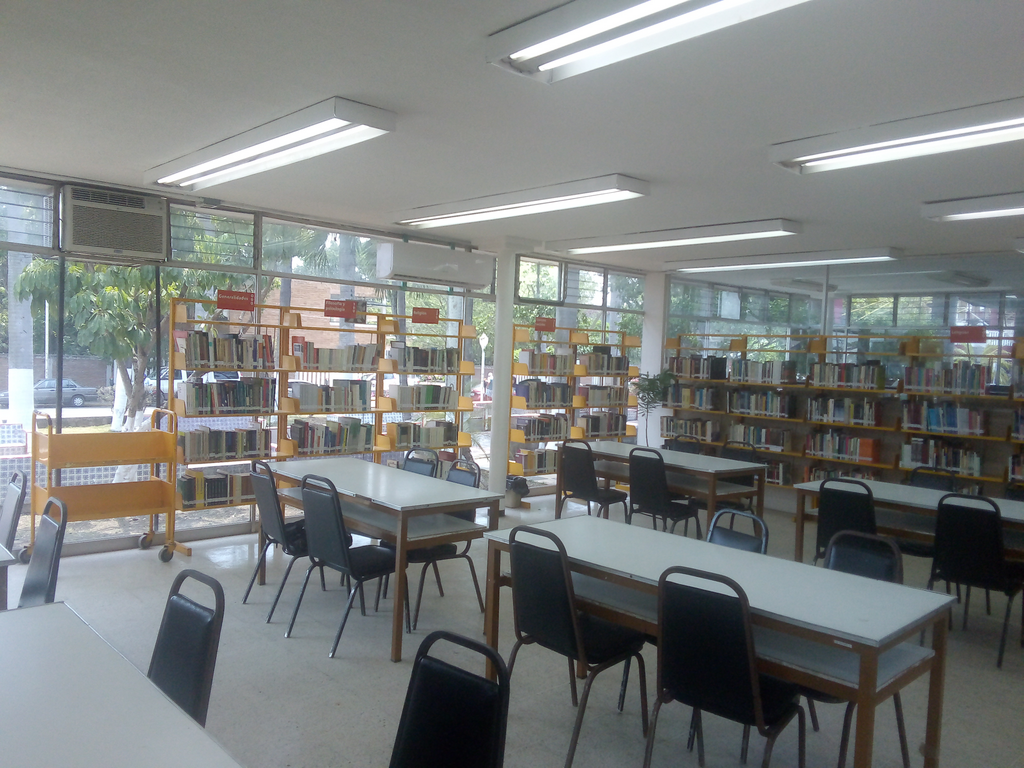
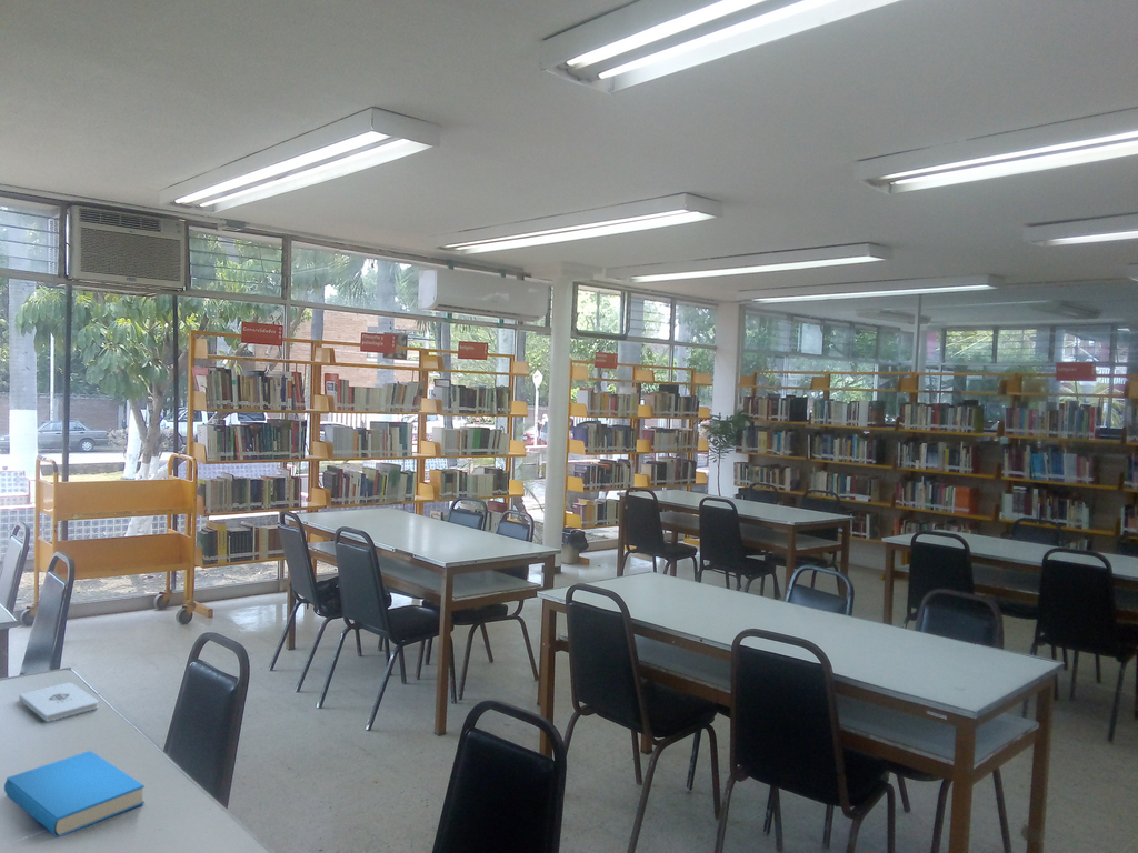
+ book [3,750,146,839]
+ notepad [18,682,100,723]
